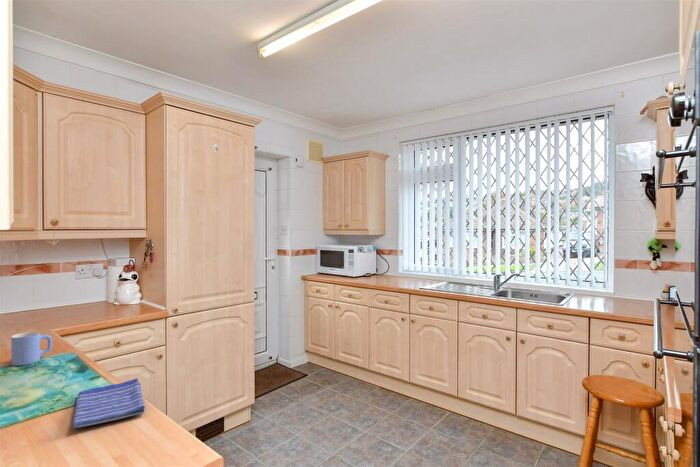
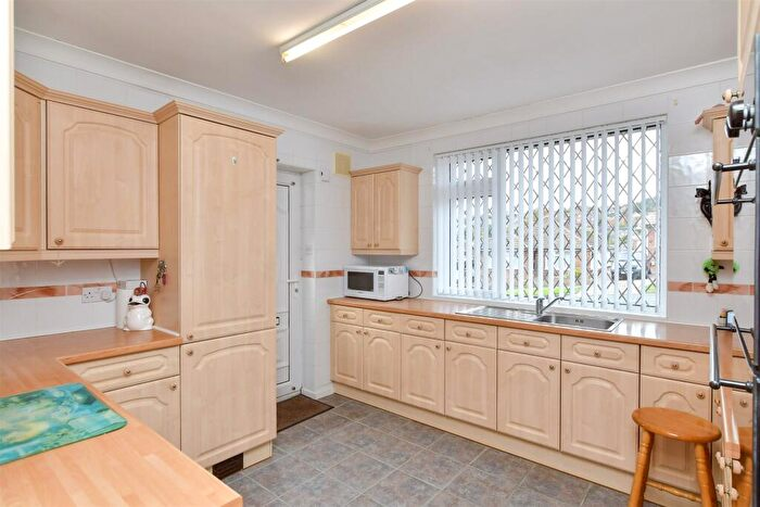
- dish towel [72,377,146,429]
- mug [10,331,53,367]
